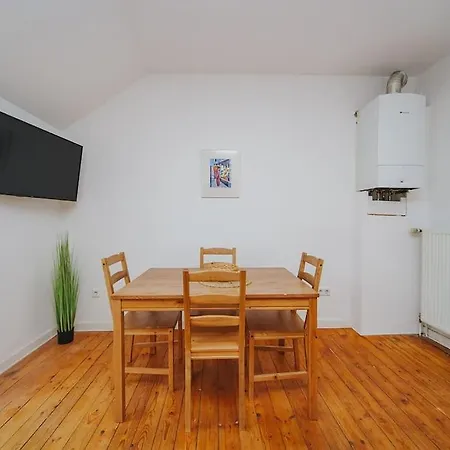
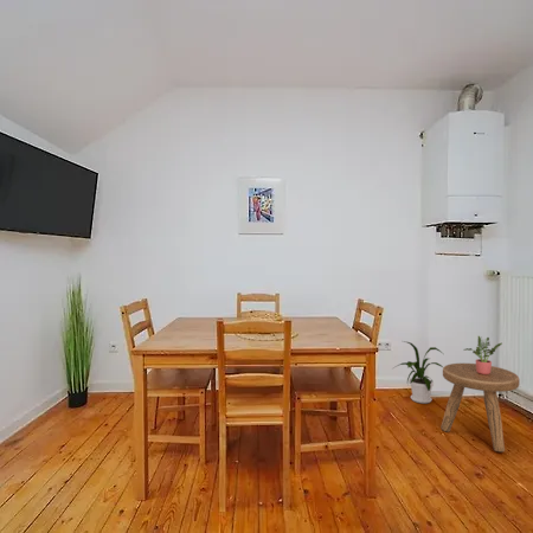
+ house plant [392,340,444,405]
+ stool [439,362,521,452]
+ potted plant [463,335,503,374]
